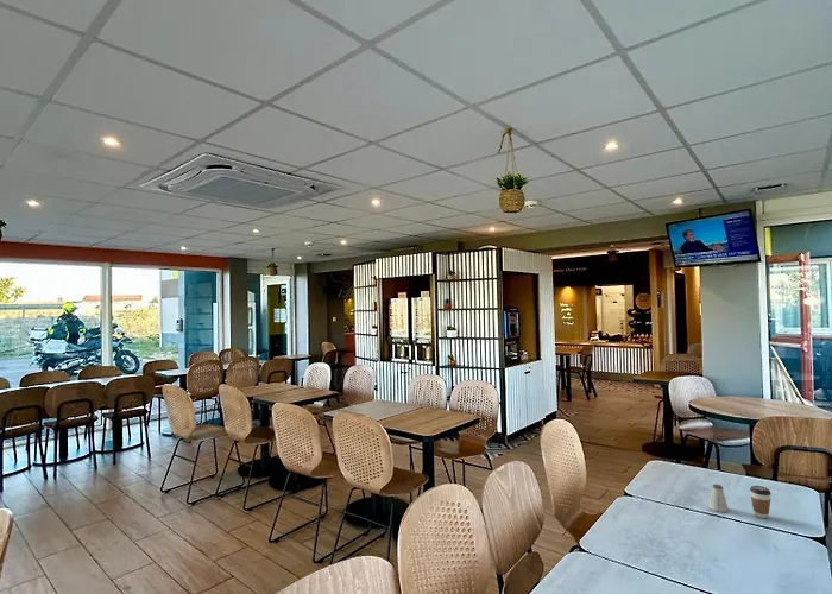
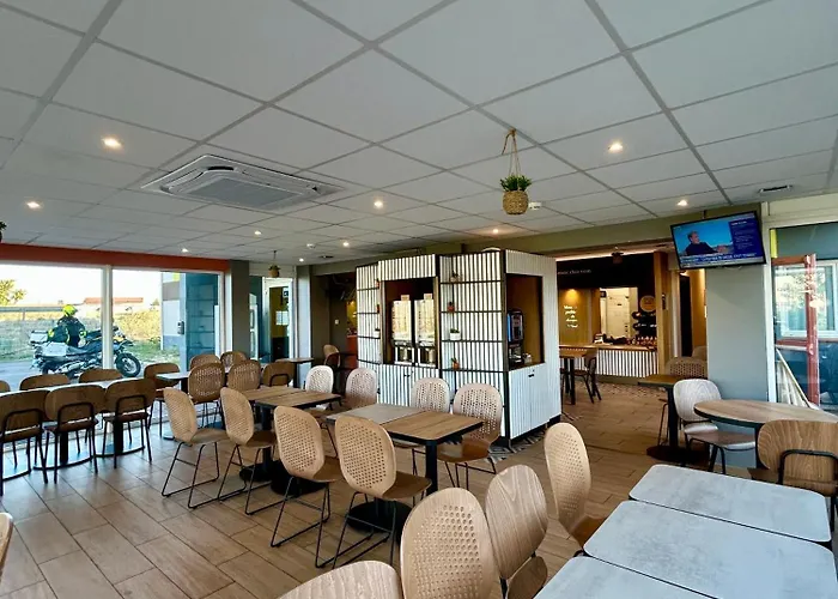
- saltshaker [707,484,730,513]
- coffee cup [749,485,773,519]
